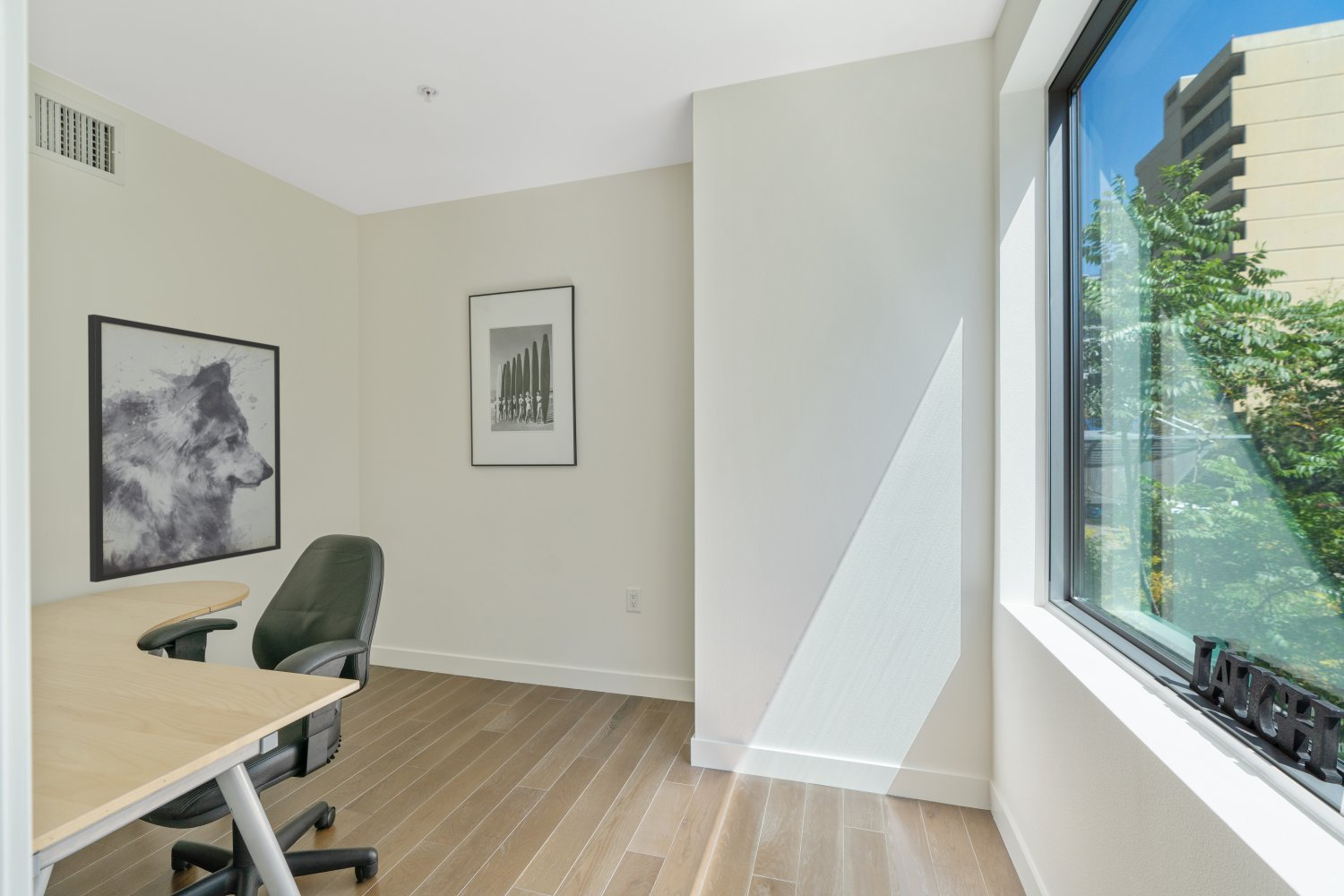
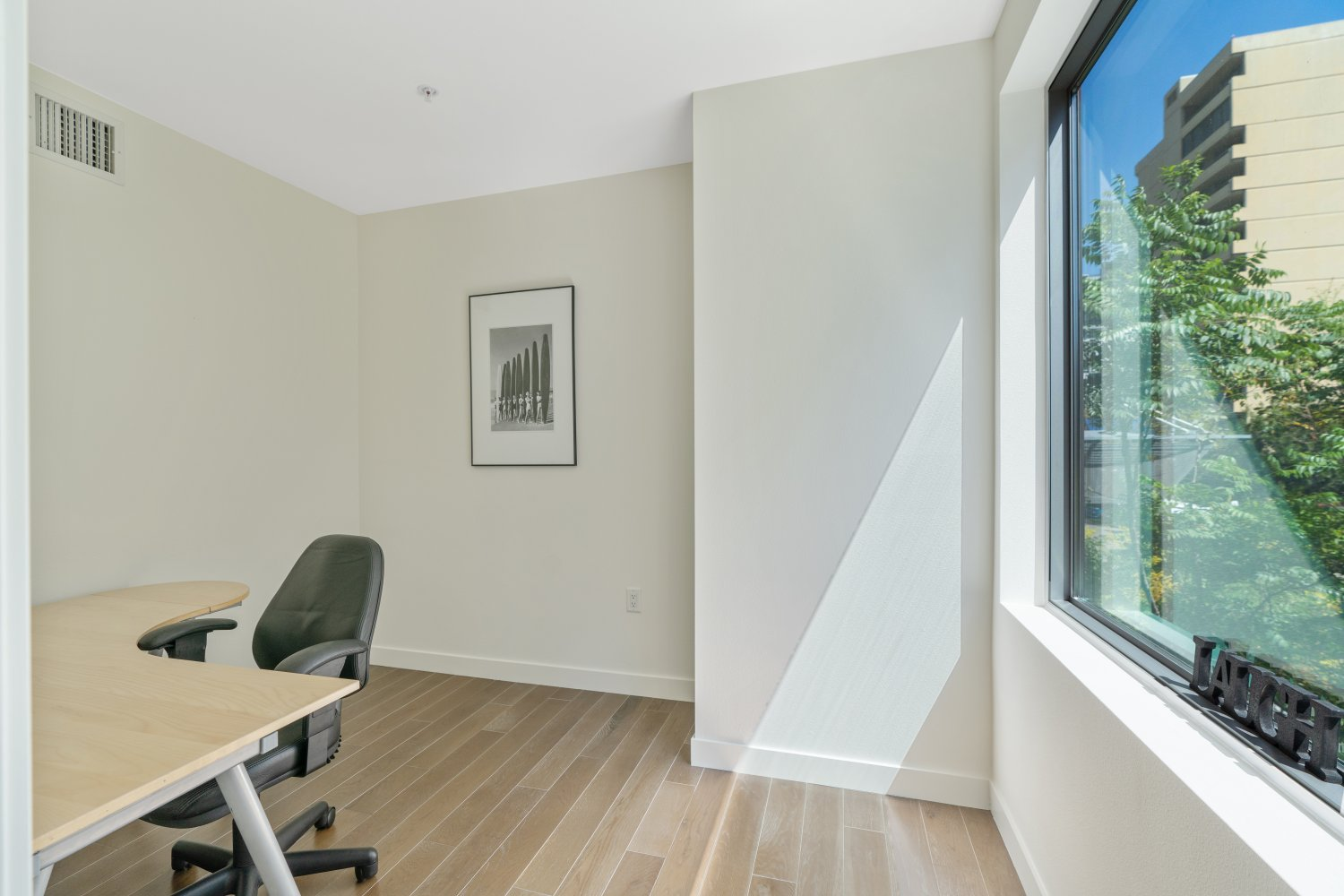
- wall art [87,314,281,583]
